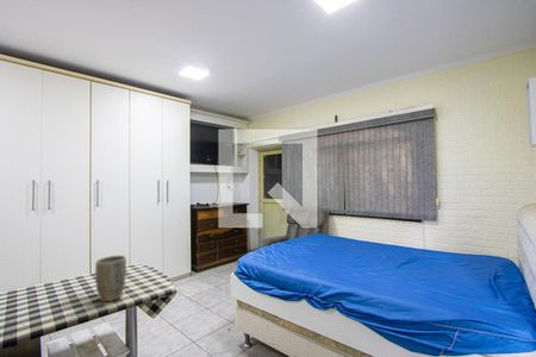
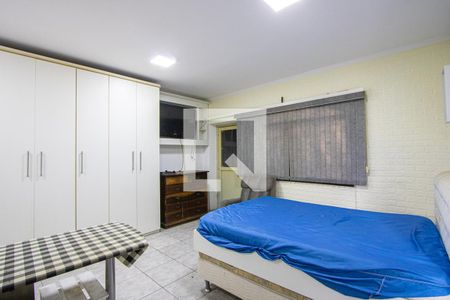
- plant pot [94,255,127,302]
